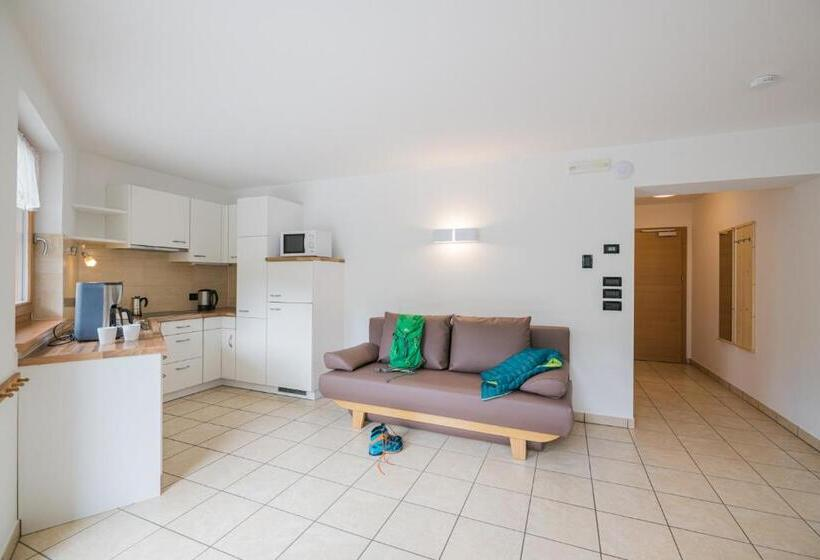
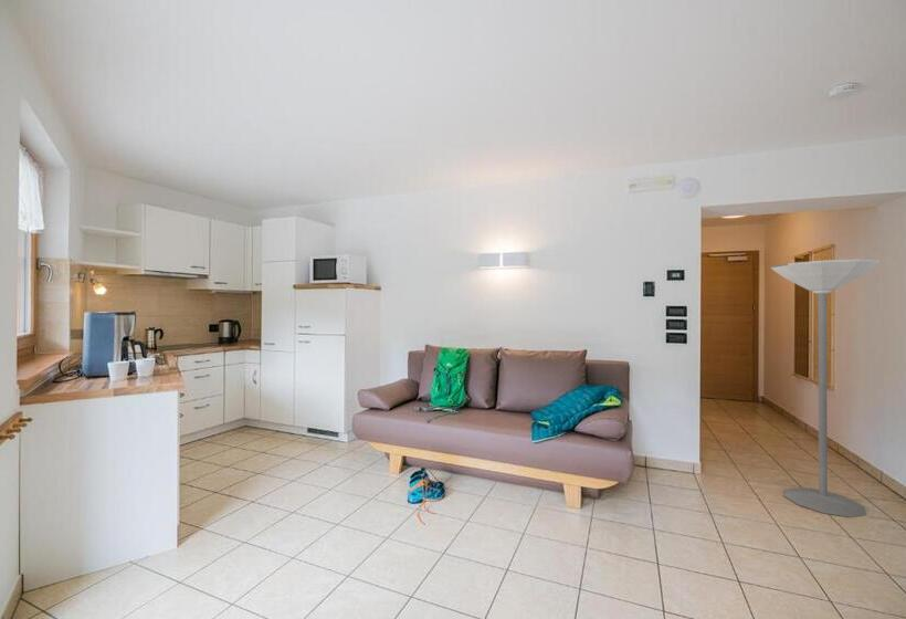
+ floor lamp [770,258,882,518]
